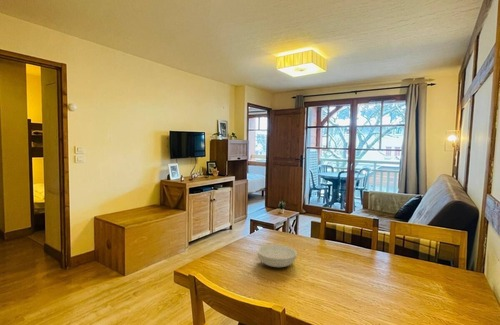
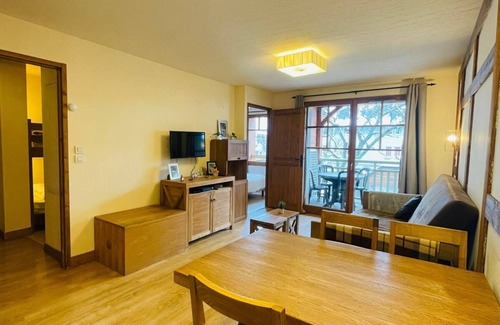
- serving bowl [256,243,298,268]
